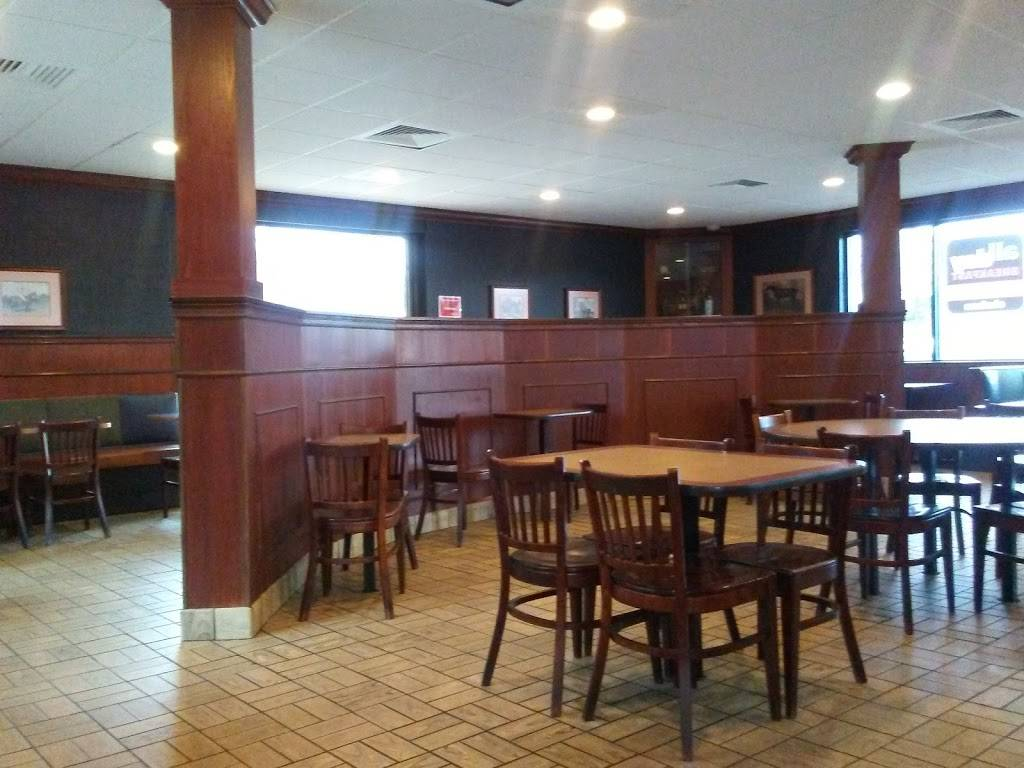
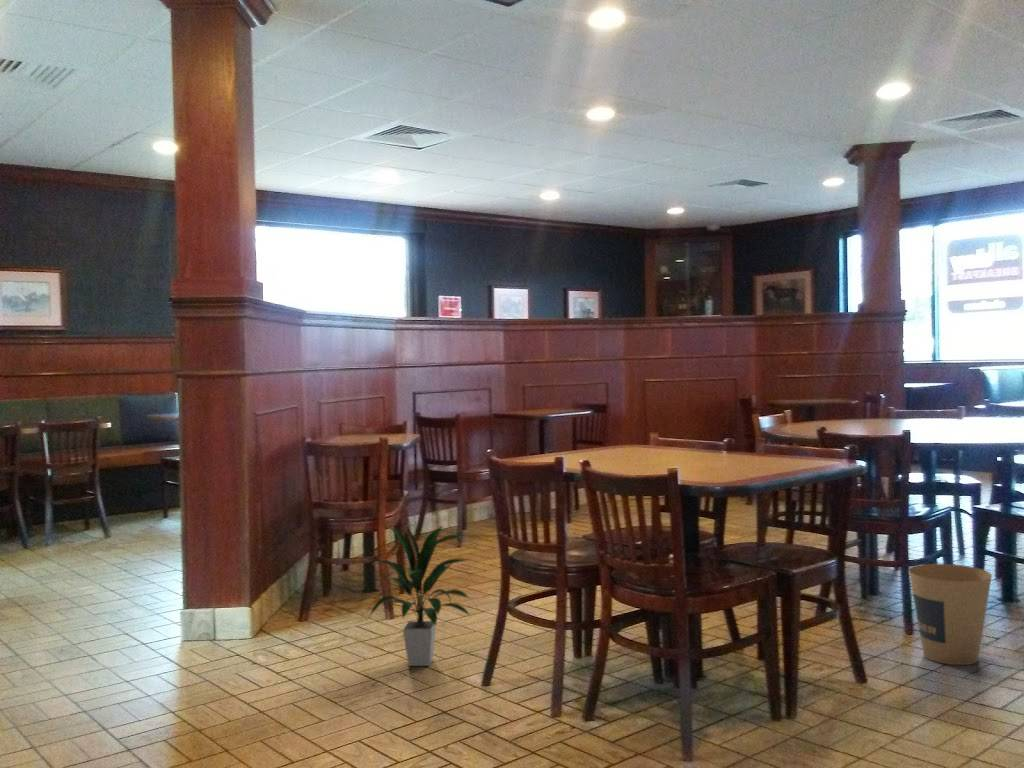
+ trash can [907,563,993,666]
+ indoor plant [365,520,472,667]
